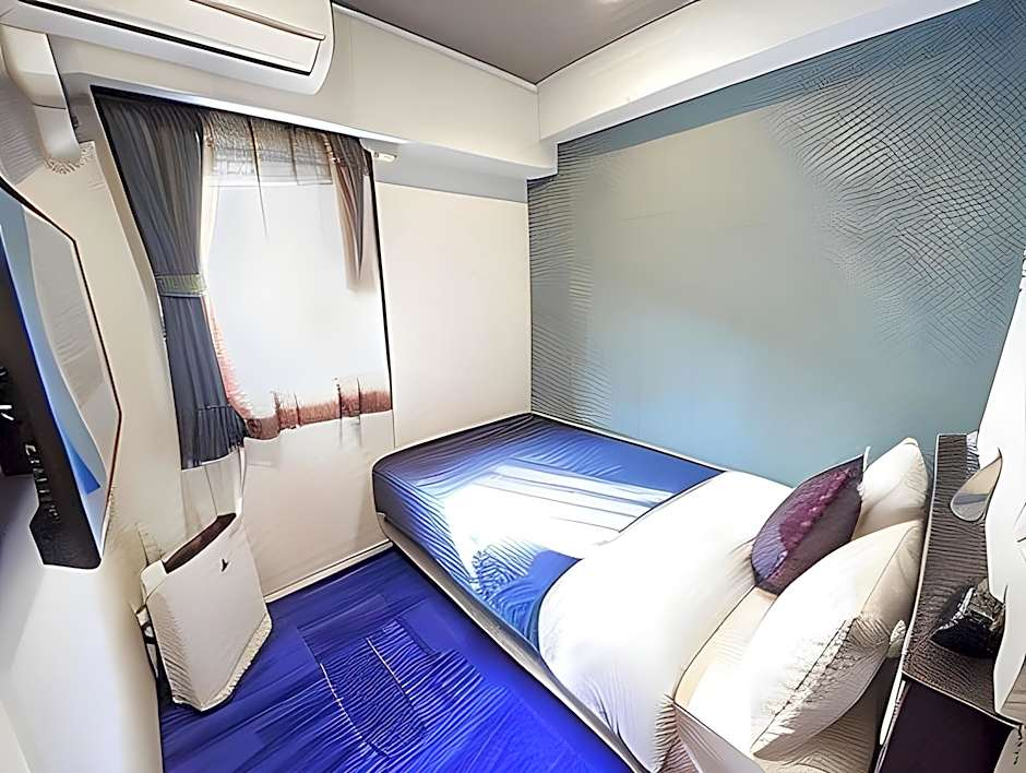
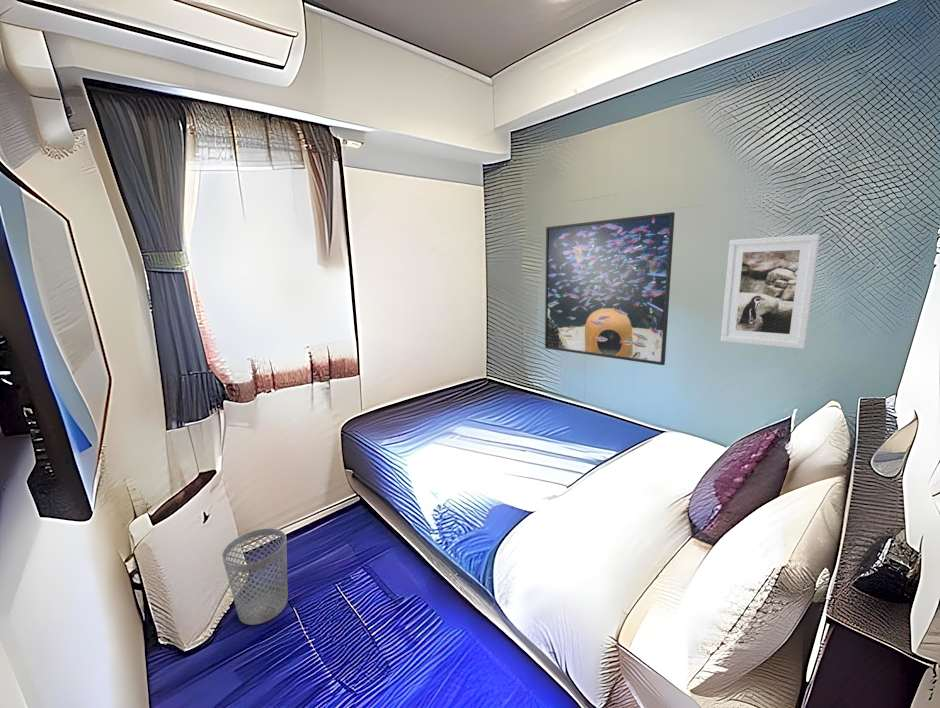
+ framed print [720,233,821,350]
+ wastebasket [221,527,289,626]
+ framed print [544,211,676,366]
